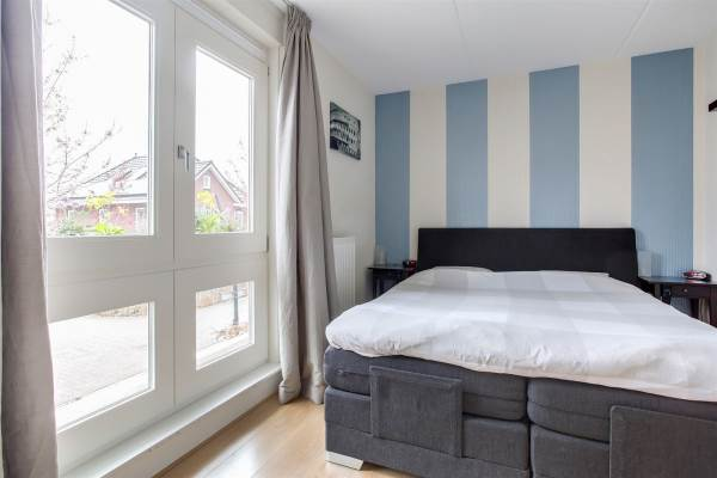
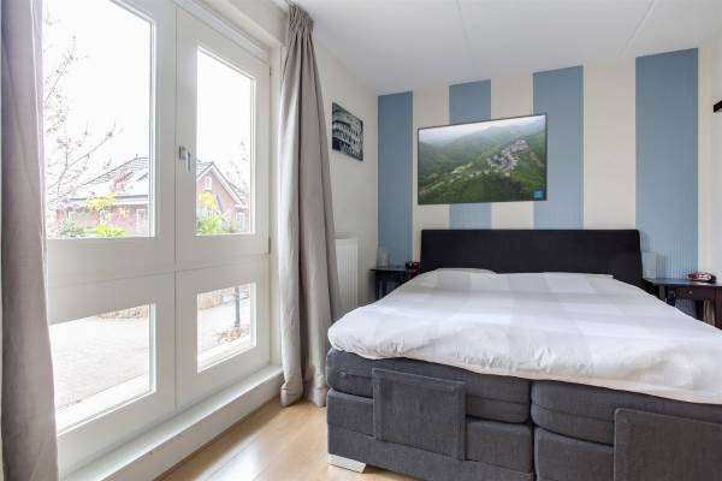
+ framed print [416,112,549,207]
